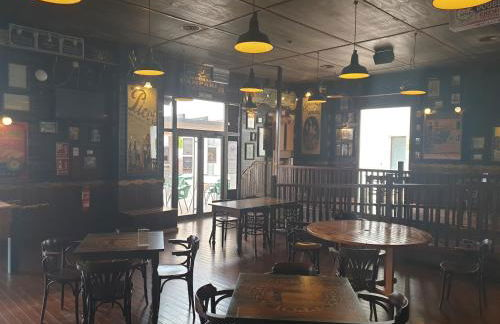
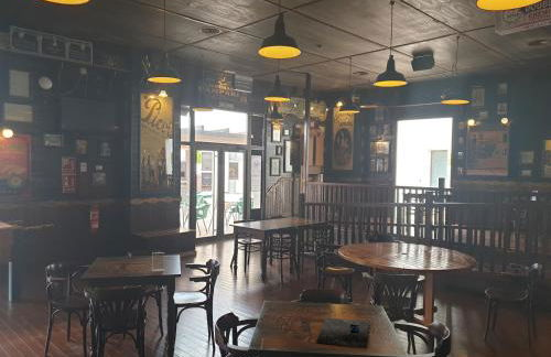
+ placemat [315,317,370,349]
